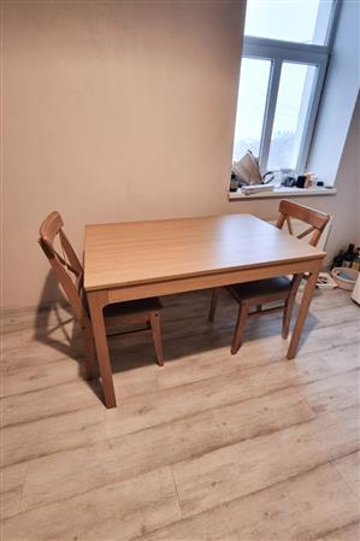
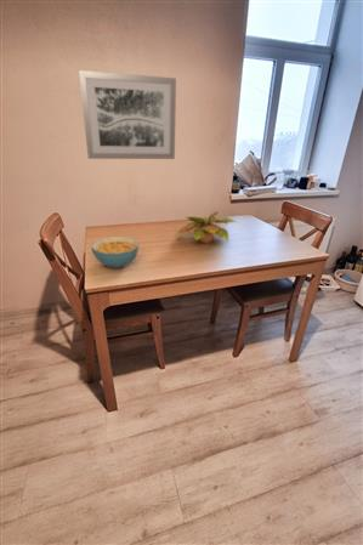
+ cereal bowl [90,235,140,269]
+ plant [175,210,238,245]
+ wall art [78,69,177,160]
